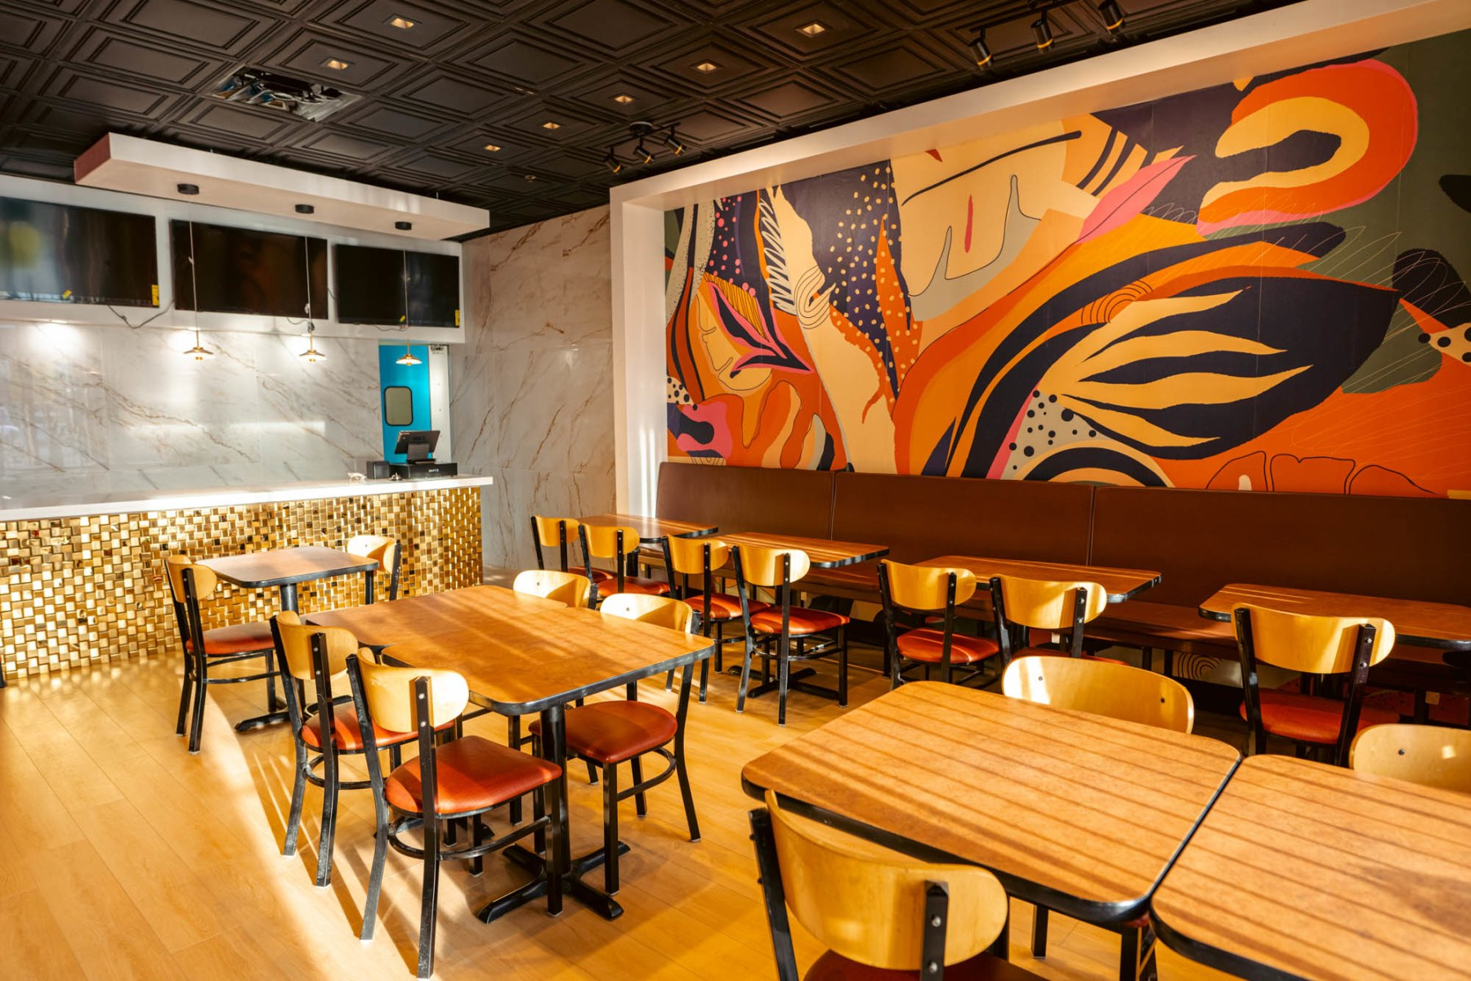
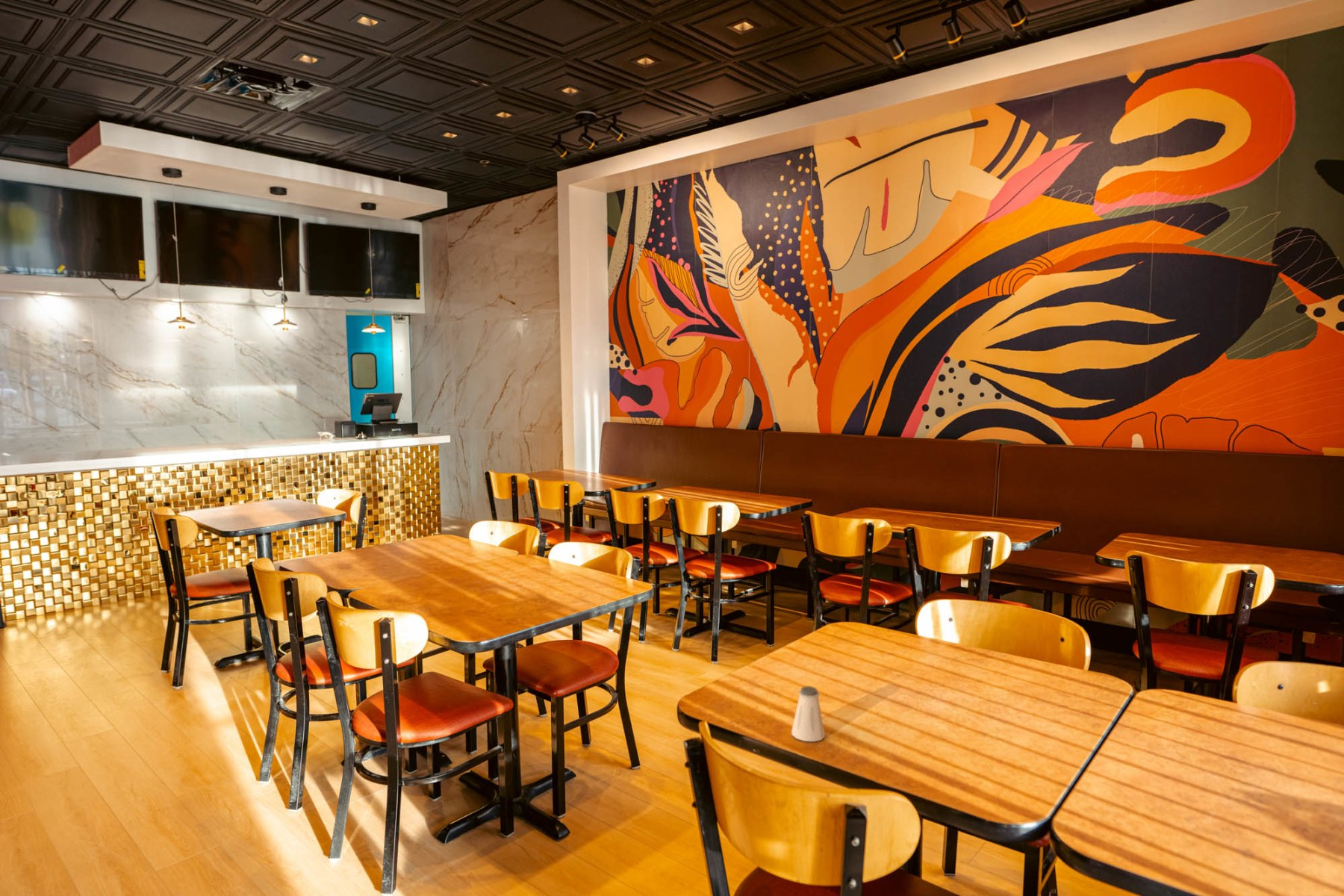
+ saltshaker [791,685,826,742]
